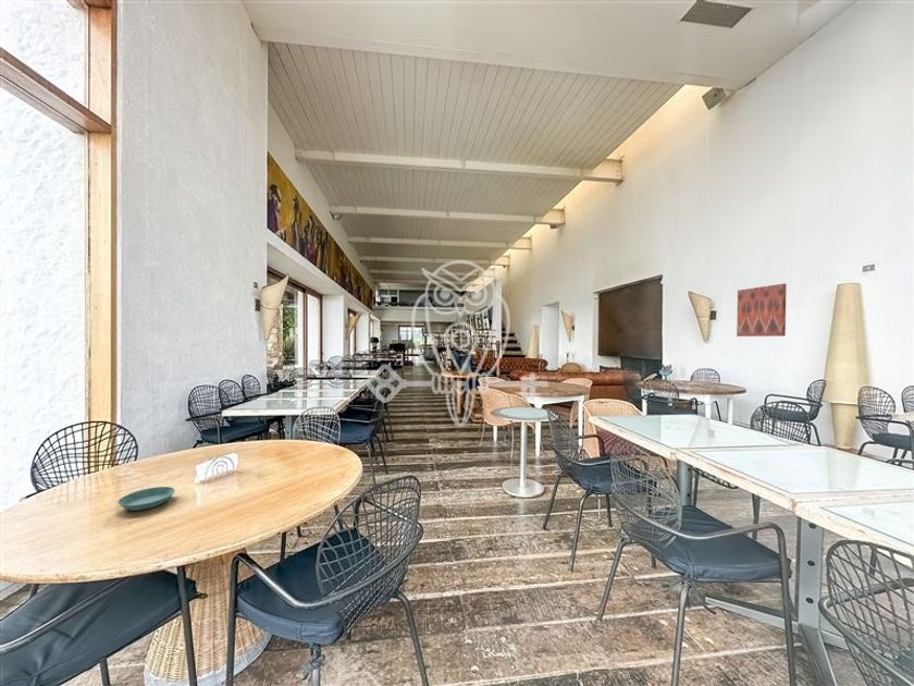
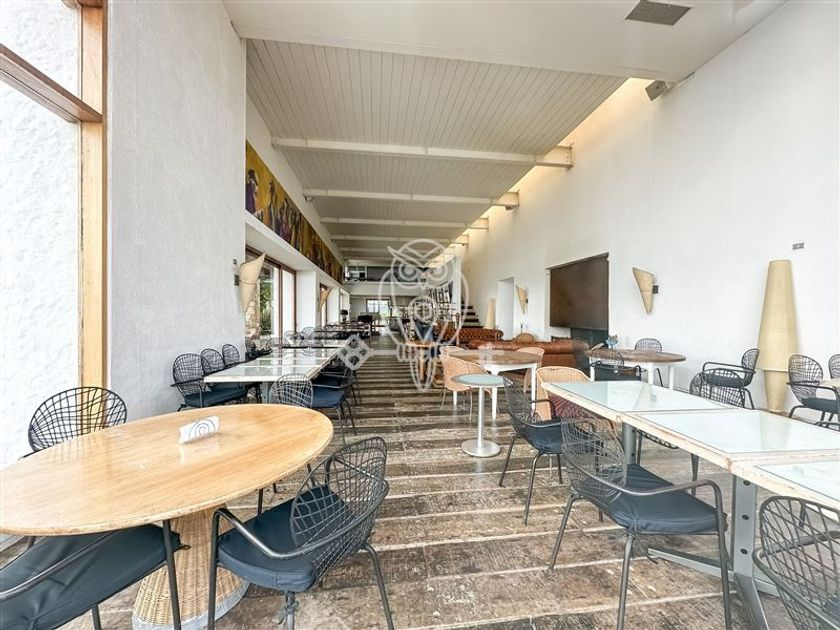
- saucer [116,486,176,512]
- wall art [736,283,788,338]
